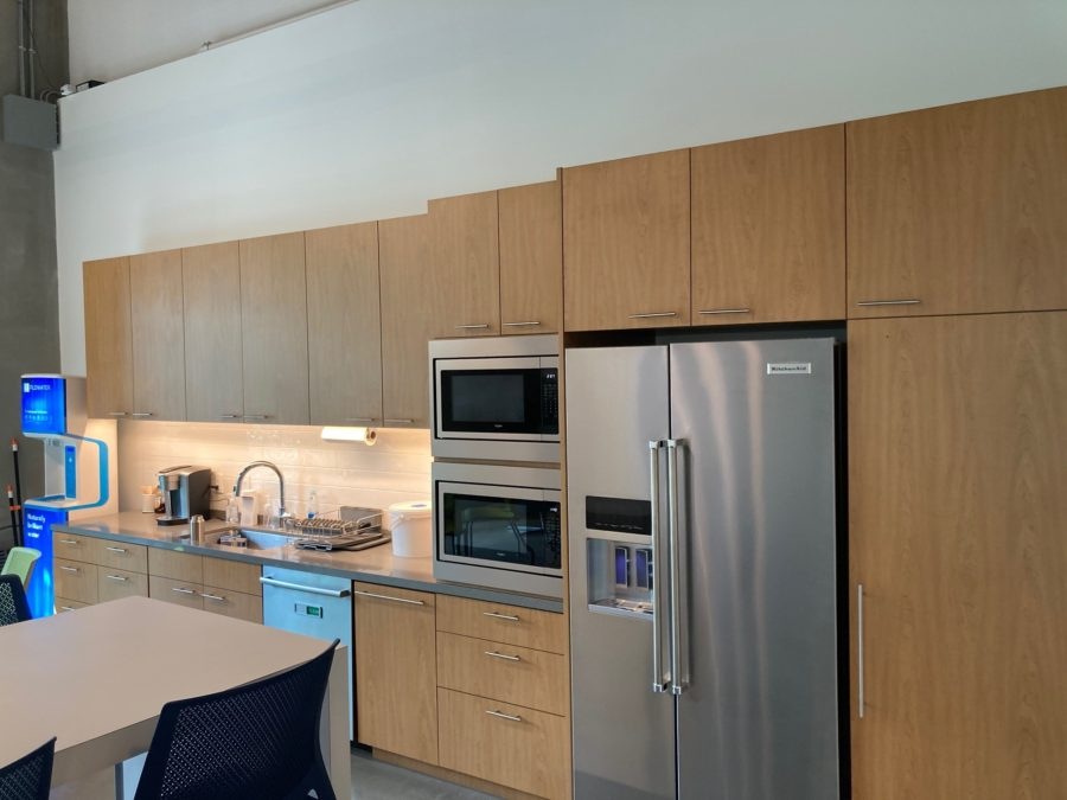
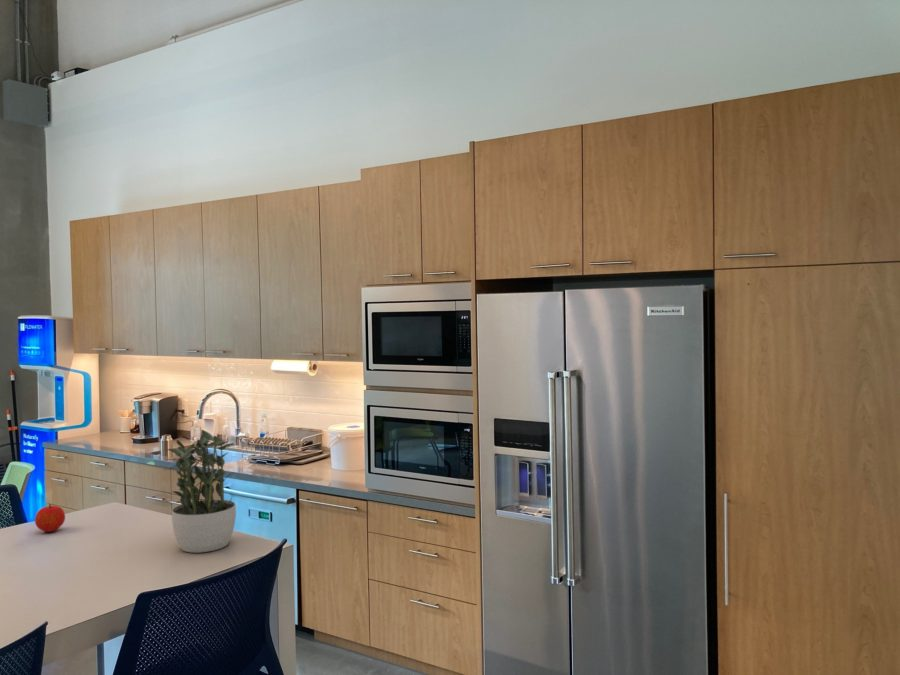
+ potted plant [163,429,237,554]
+ fruit [34,503,66,533]
